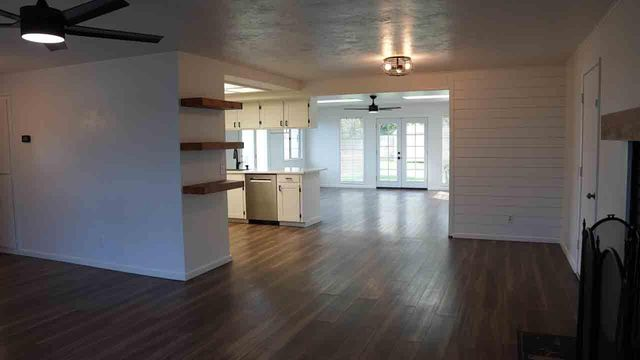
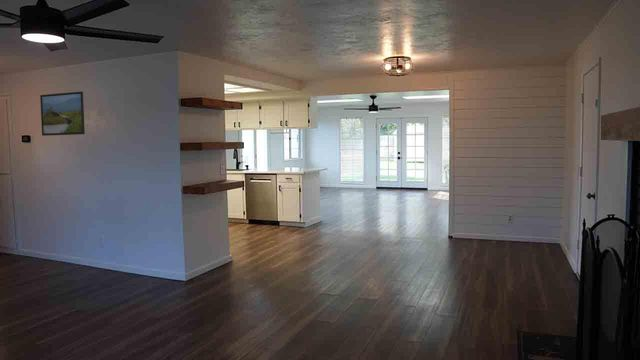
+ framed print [39,90,86,137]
